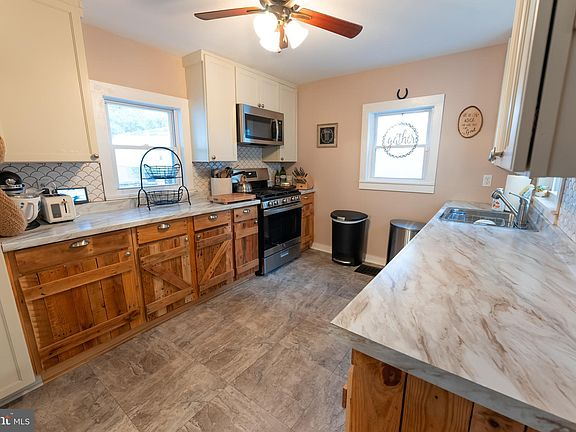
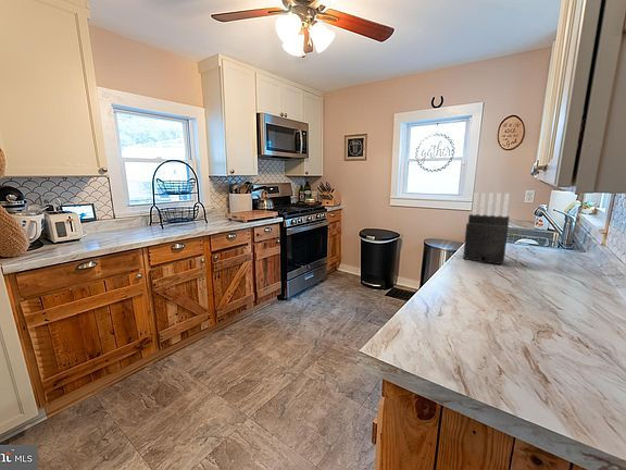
+ knife block [462,191,511,265]
